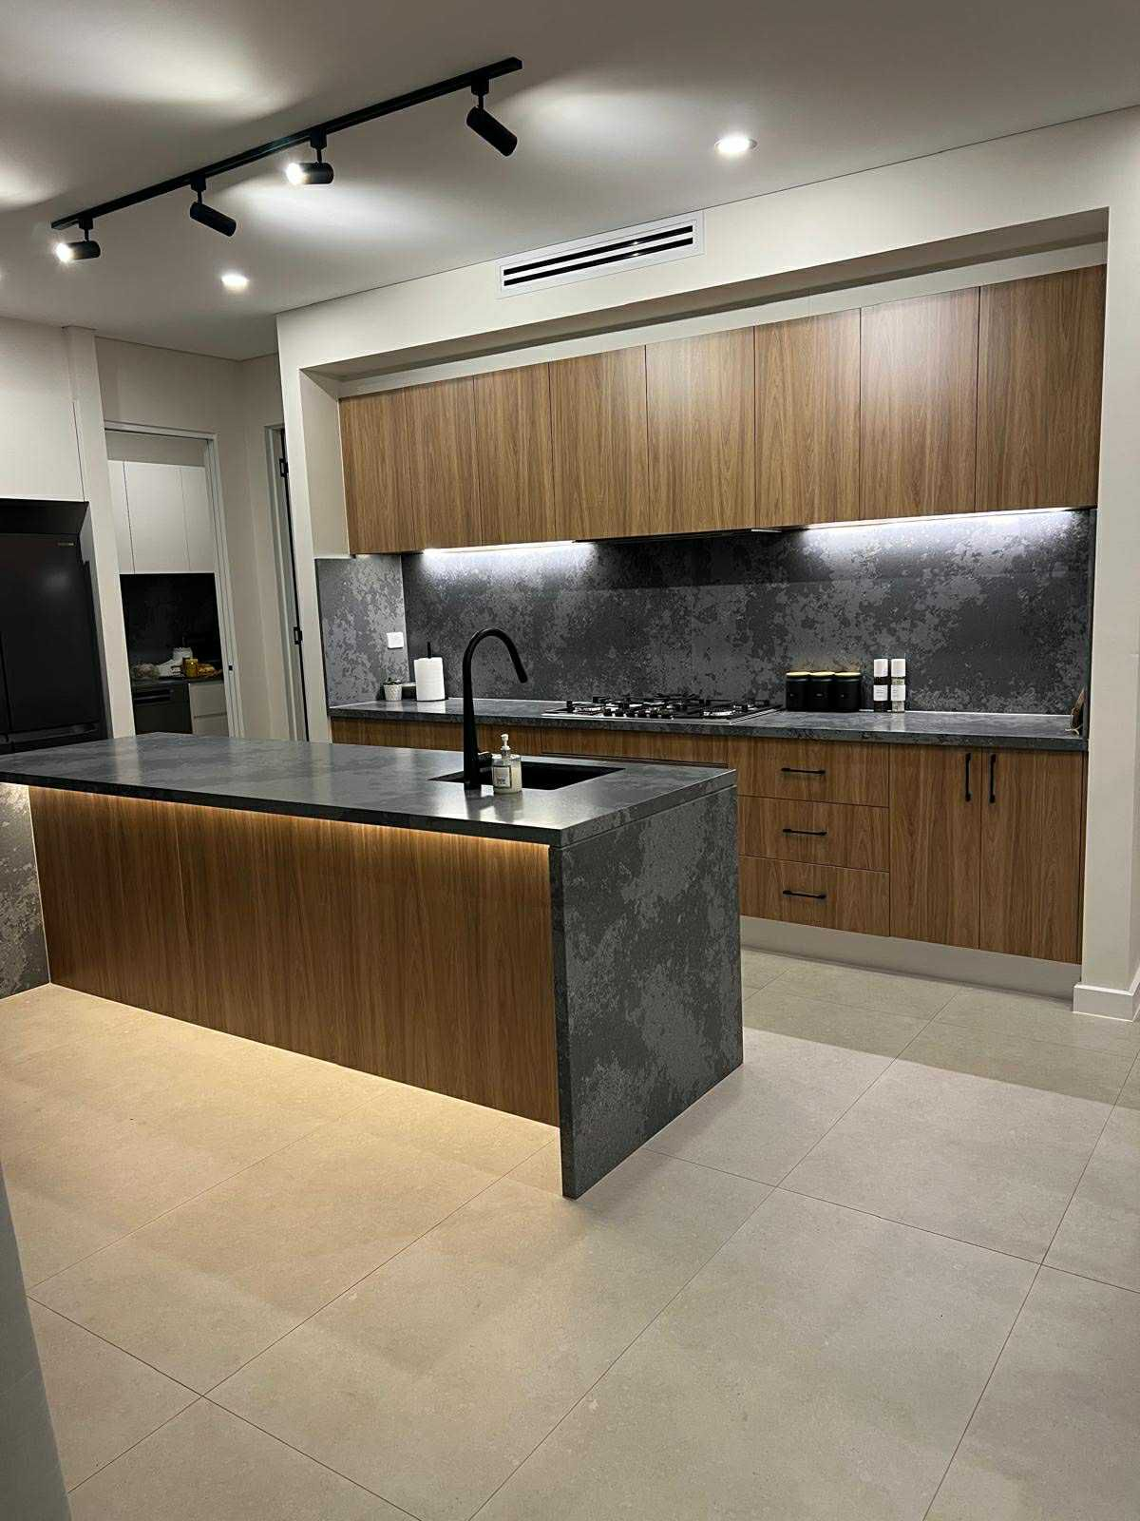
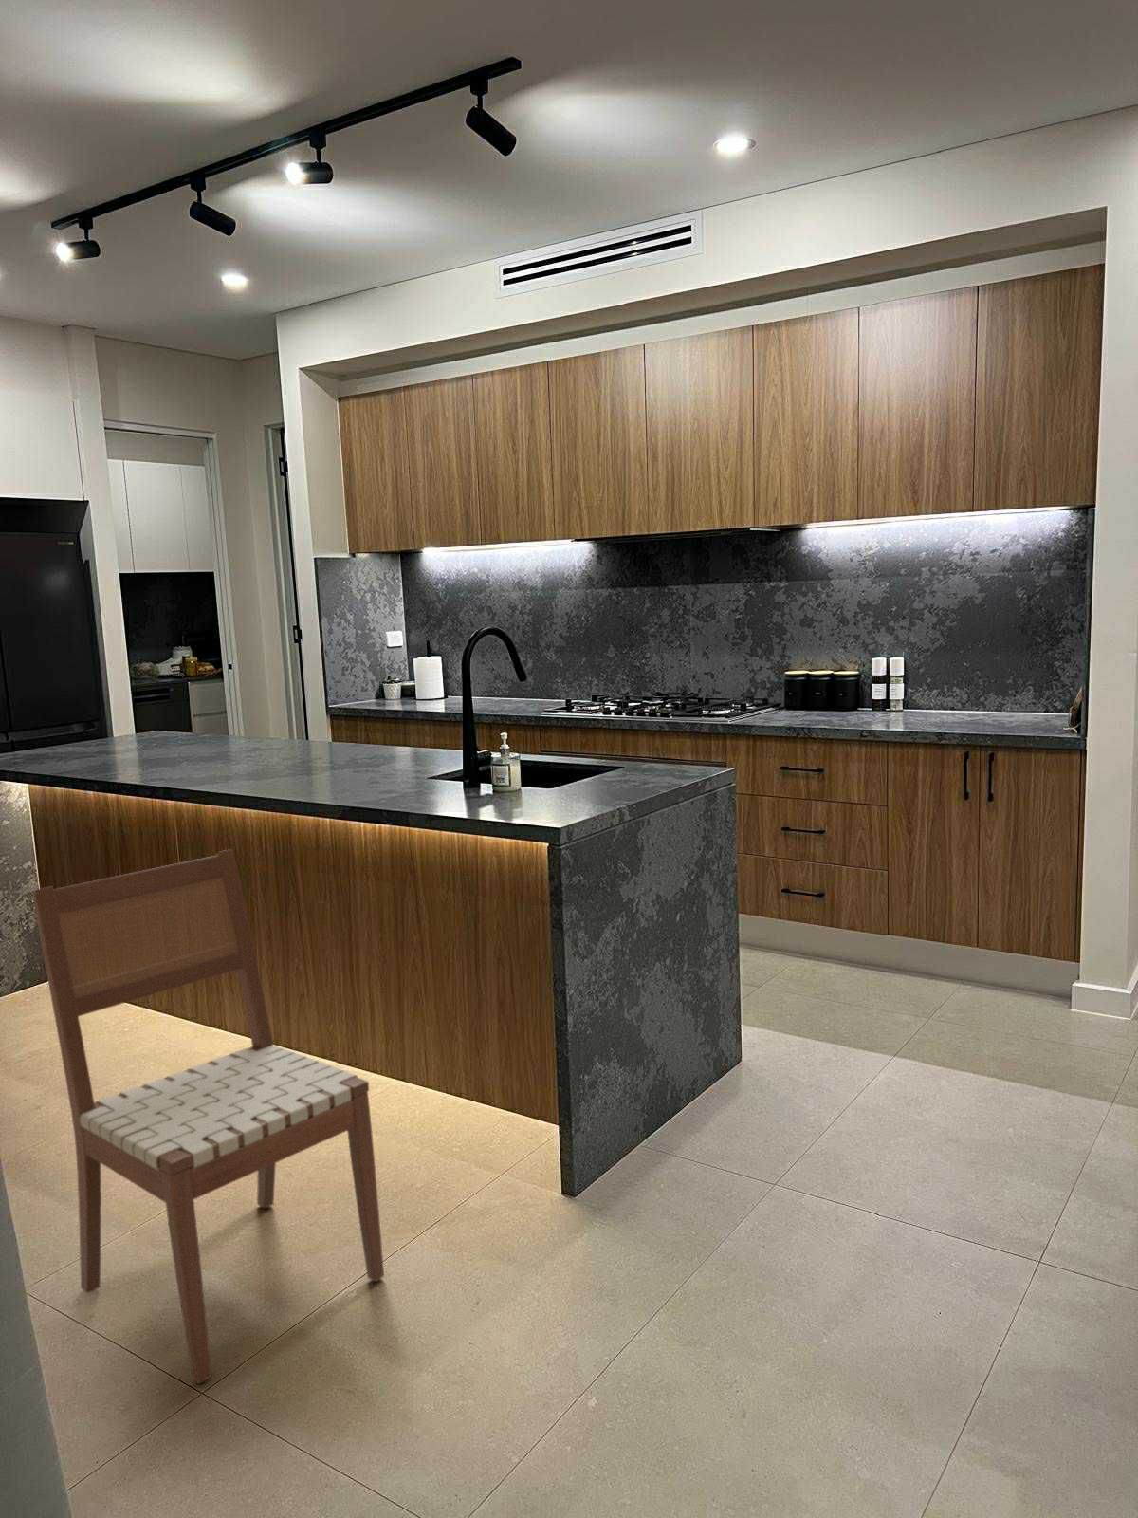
+ chair [31,849,385,1385]
